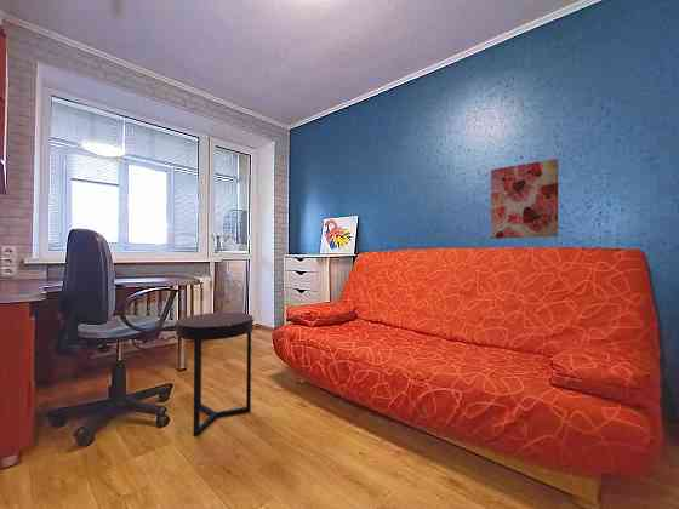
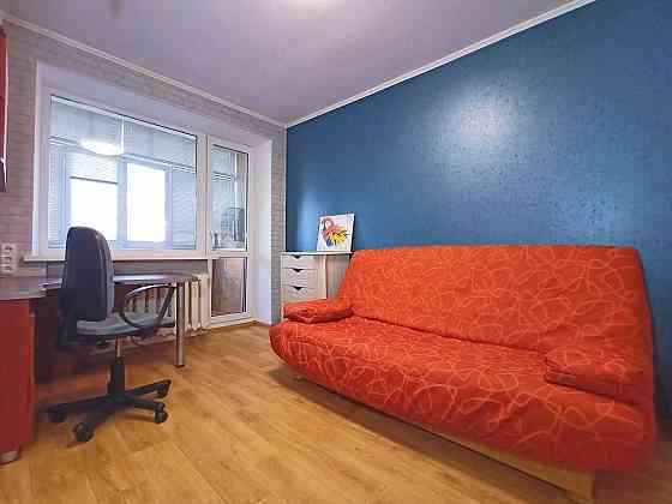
- side table [175,311,255,437]
- wall art [490,158,559,240]
